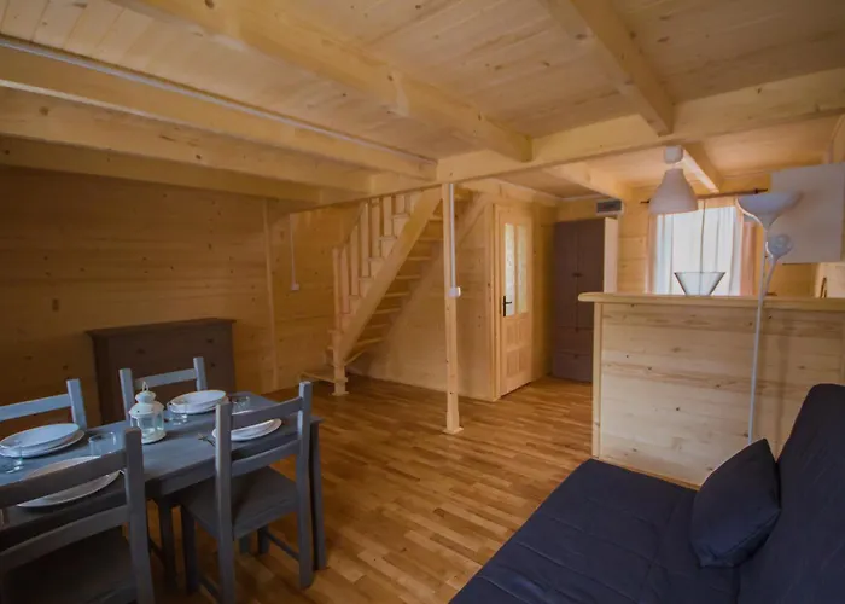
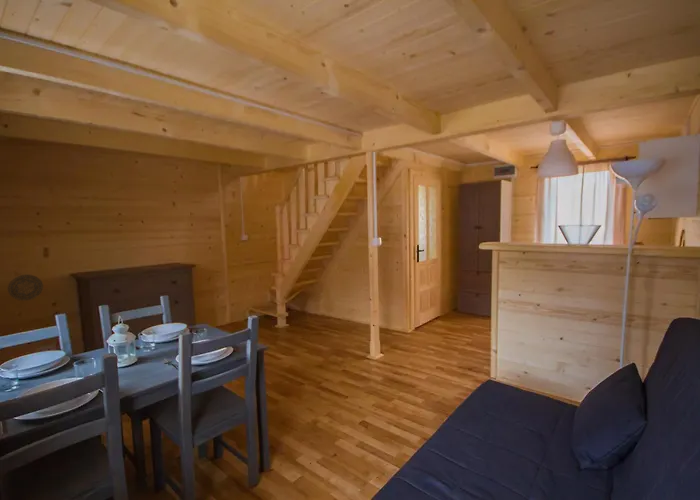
+ decorative plate [6,273,44,302]
